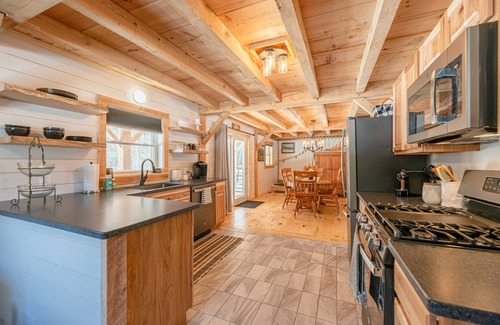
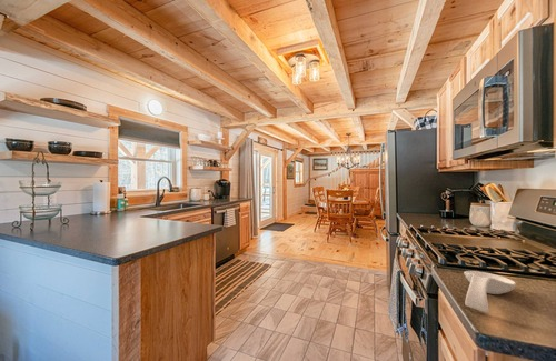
+ spoon rest [463,270,517,313]
